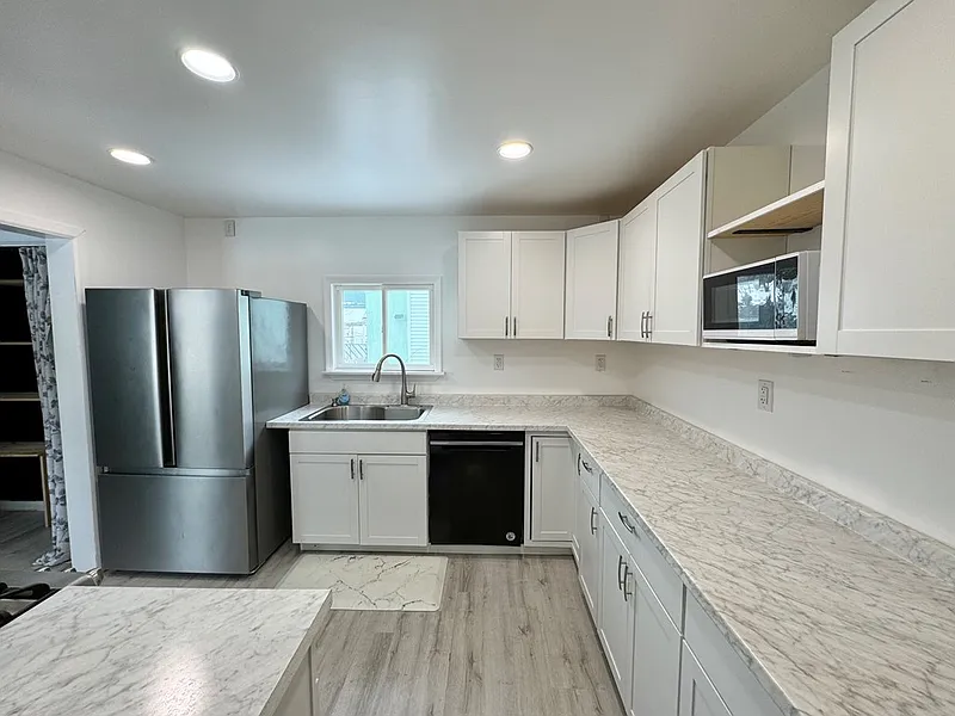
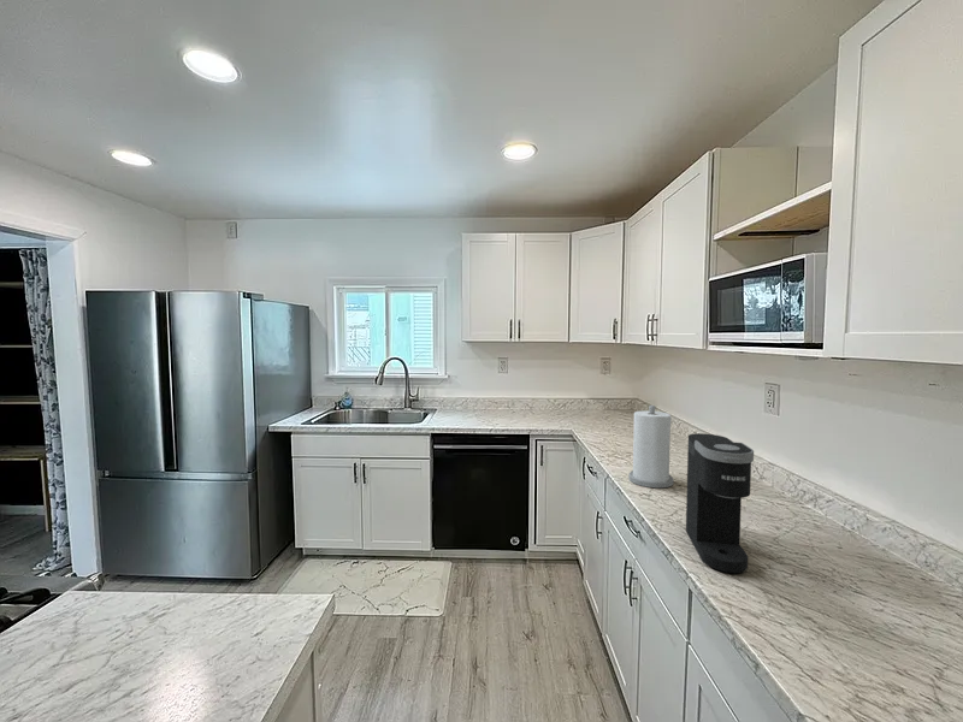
+ coffee maker [685,432,755,574]
+ paper towel [627,404,674,489]
